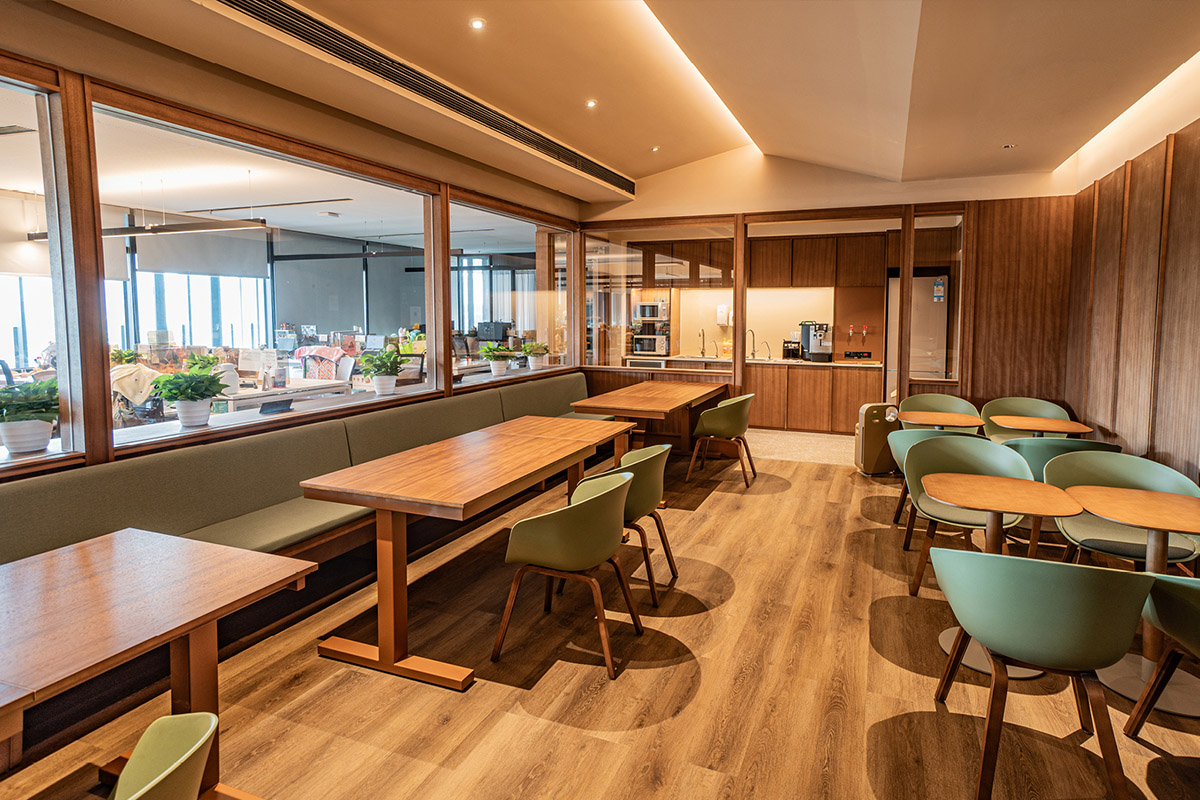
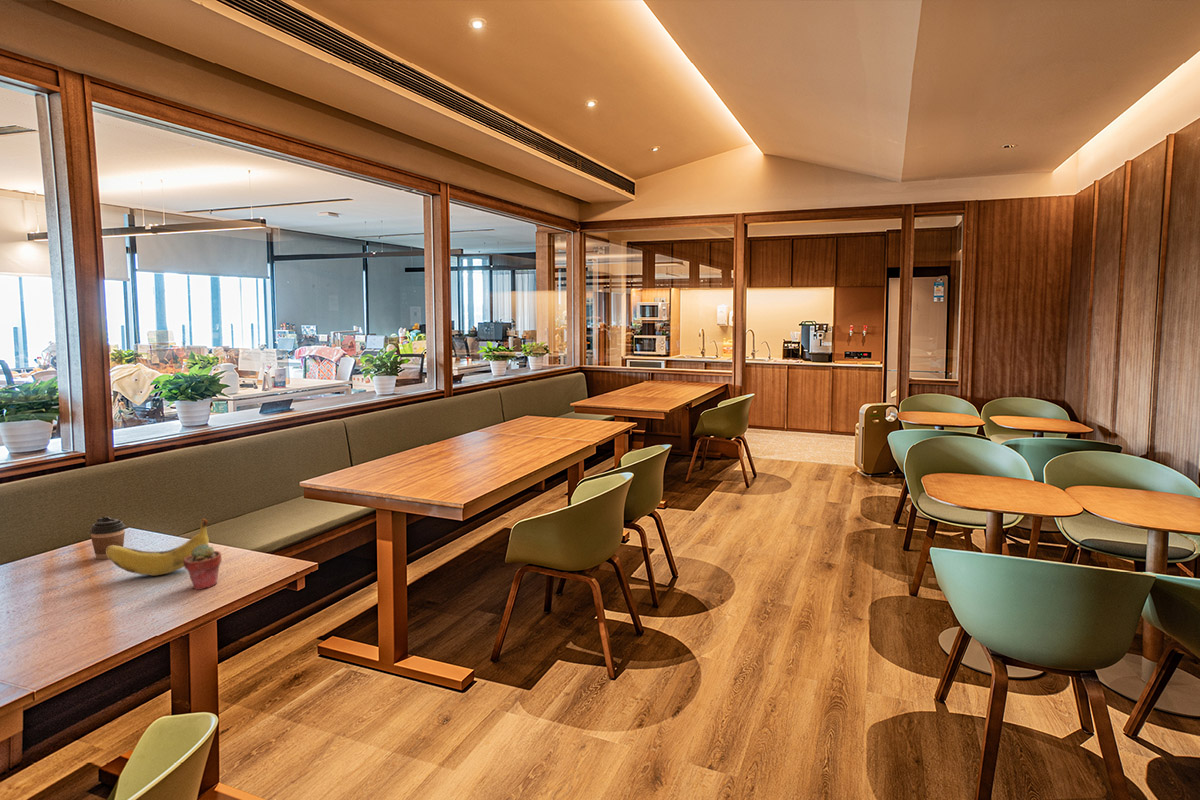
+ potted succulent [183,544,223,591]
+ banana [106,517,210,577]
+ coffee cup [89,516,126,560]
